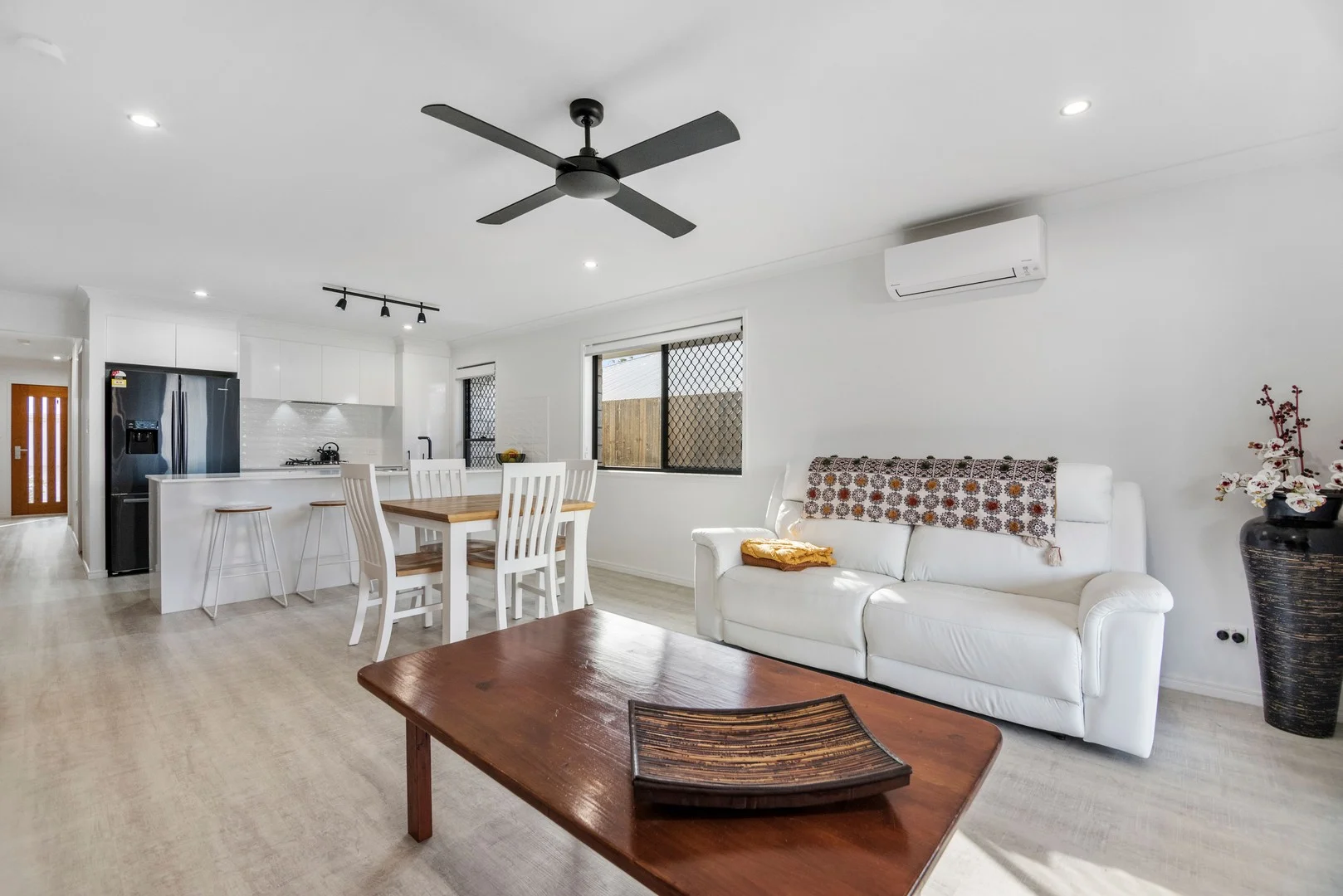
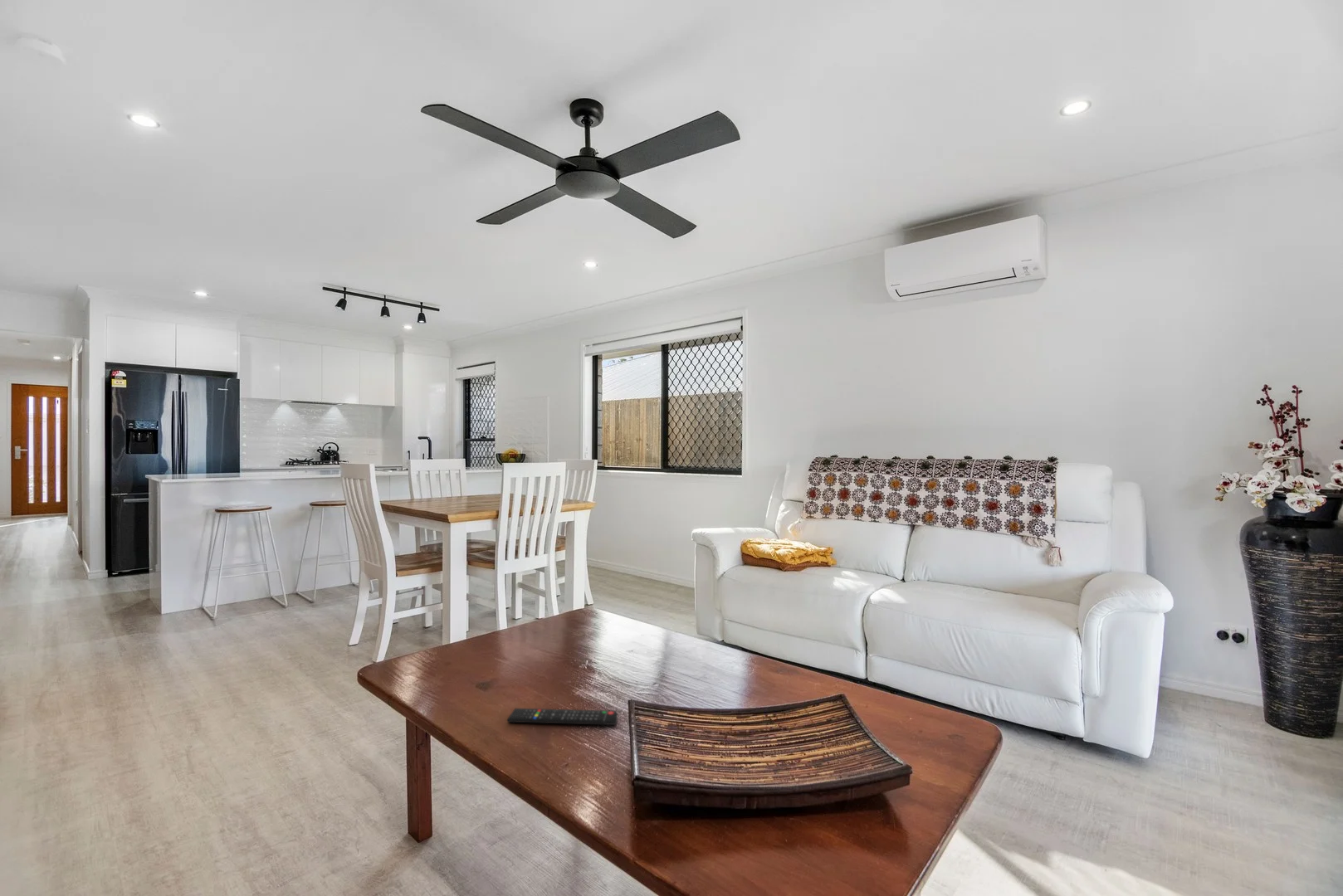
+ remote control [506,708,618,726]
